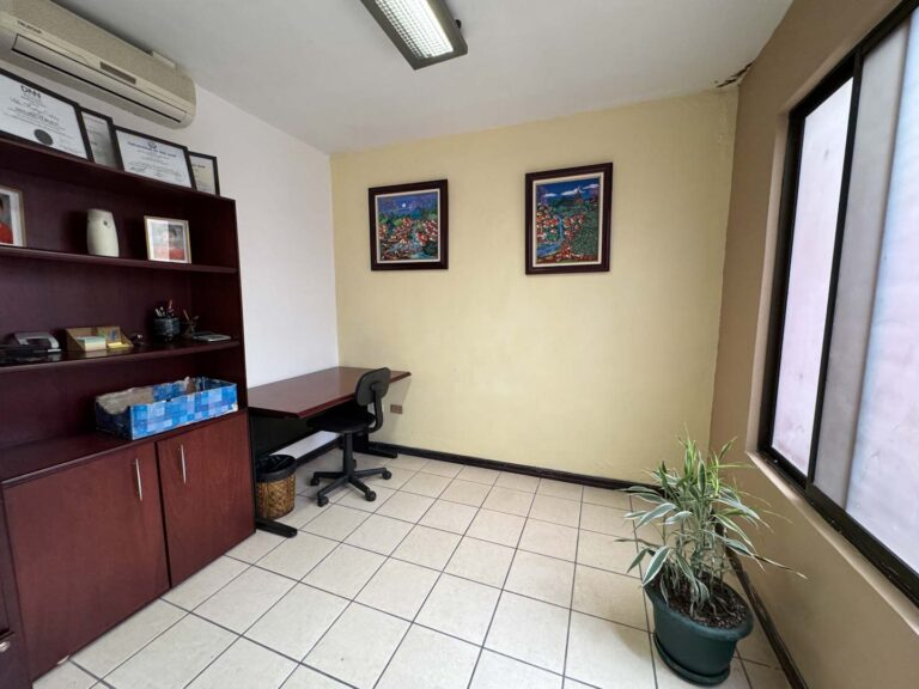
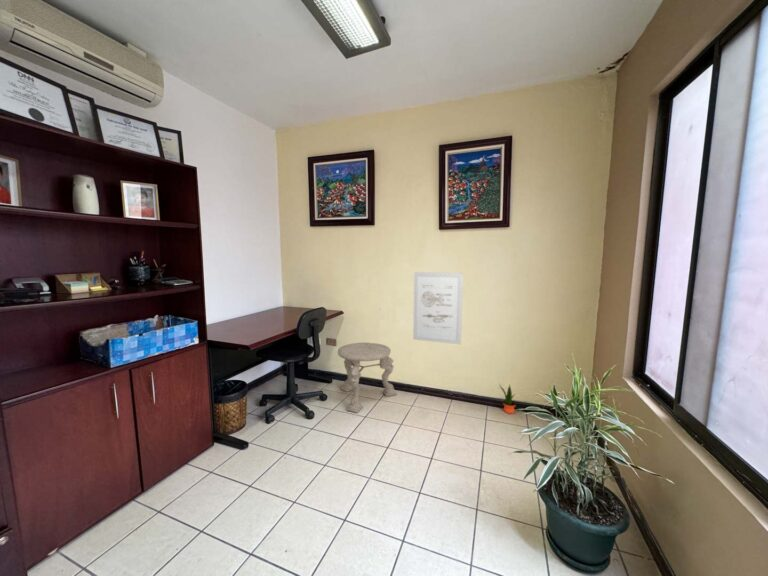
+ potted plant [498,383,517,415]
+ wall art [412,271,464,345]
+ side table [337,342,398,414]
